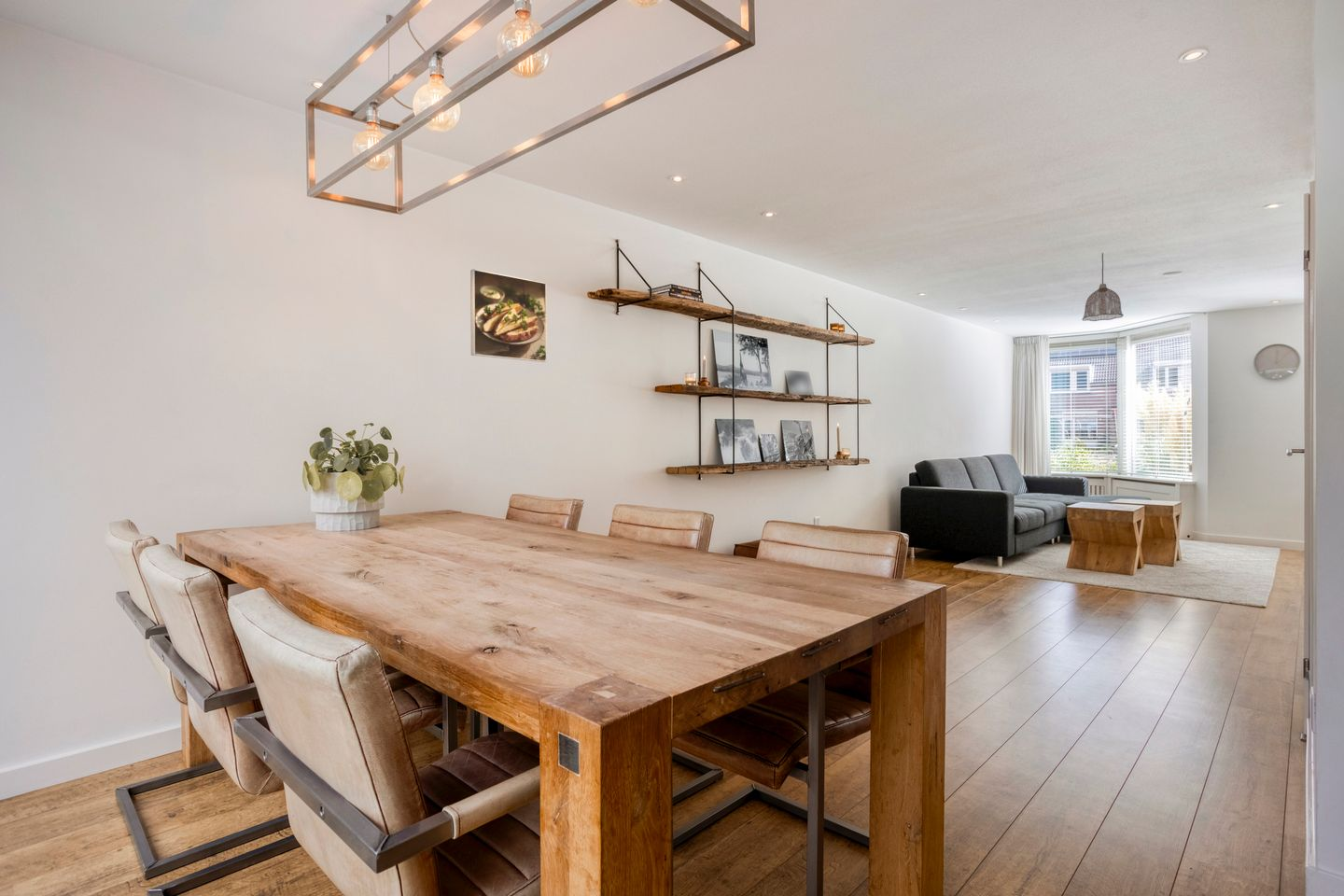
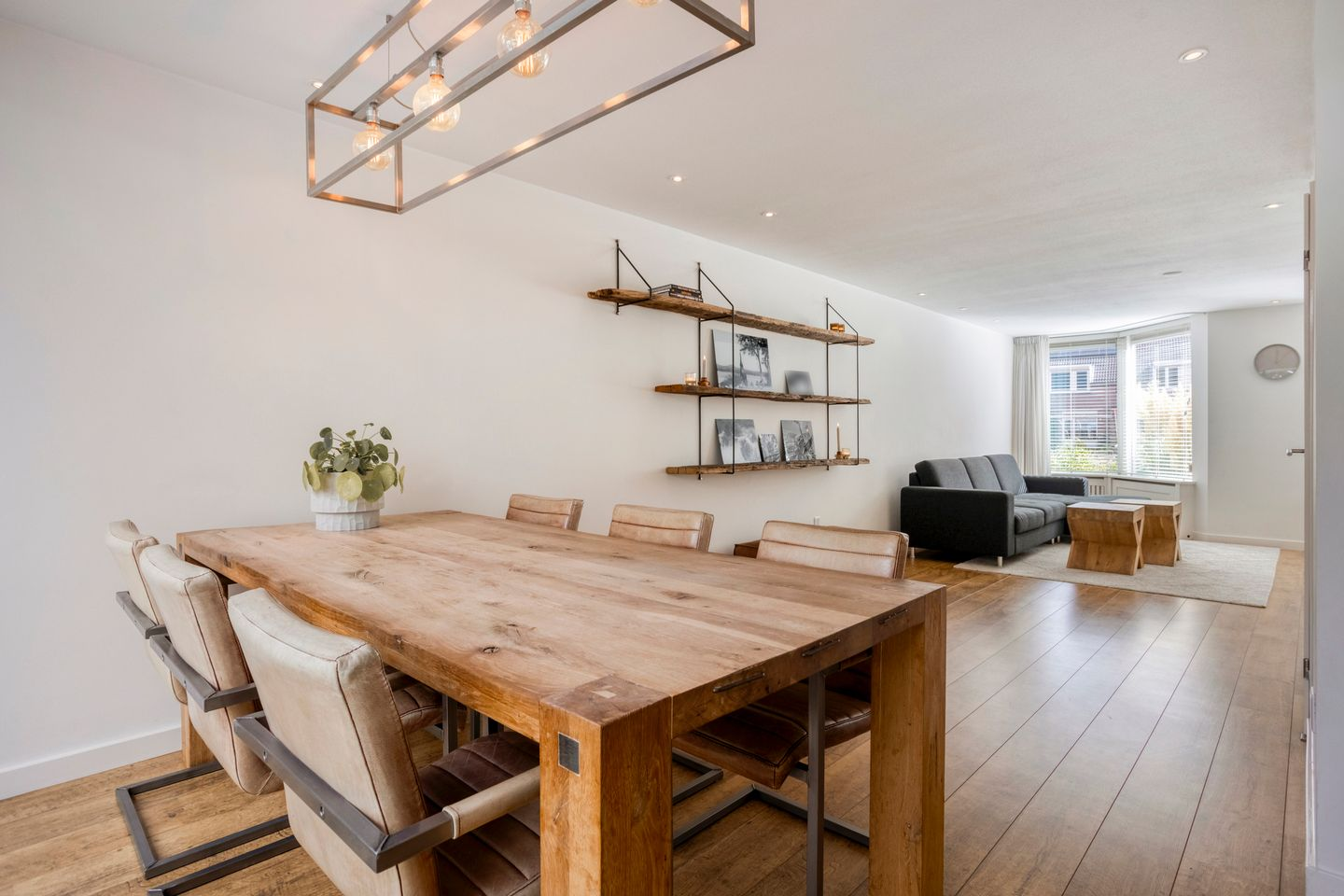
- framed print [469,269,548,363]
- pendant lamp [1082,252,1125,322]
